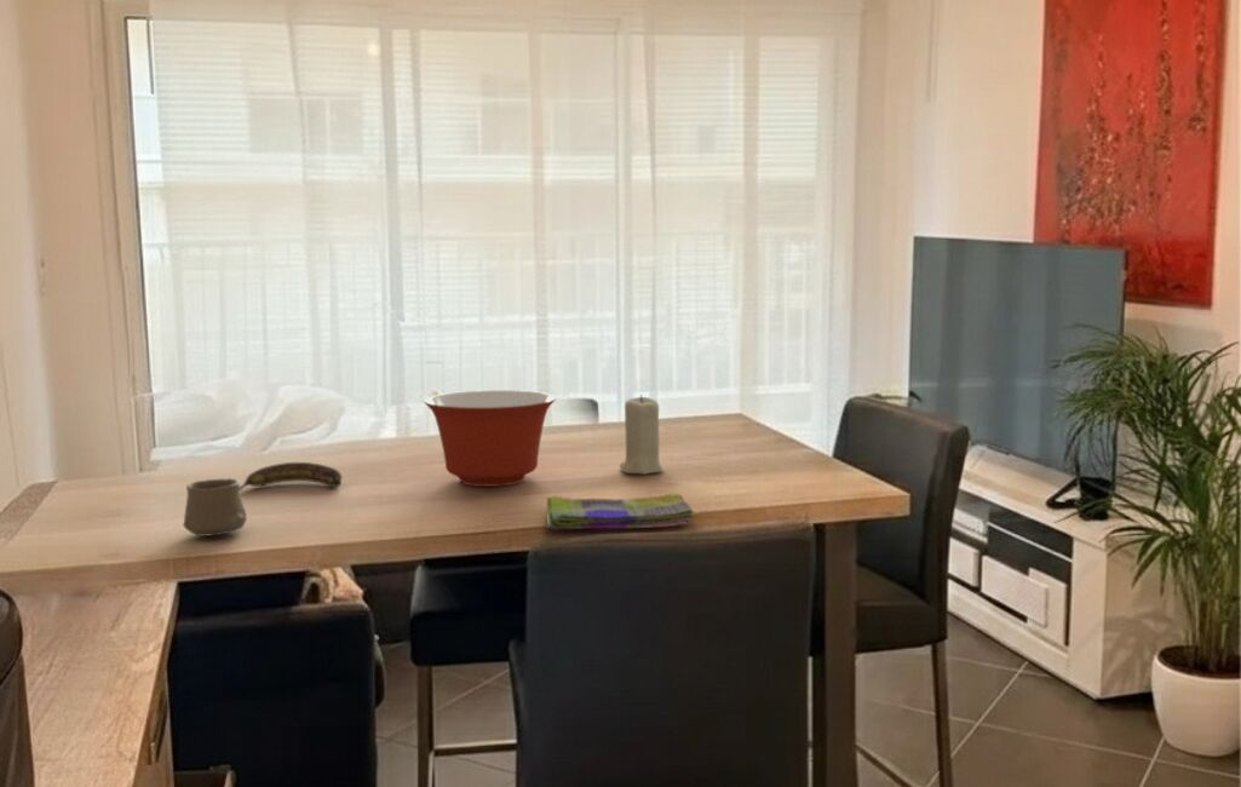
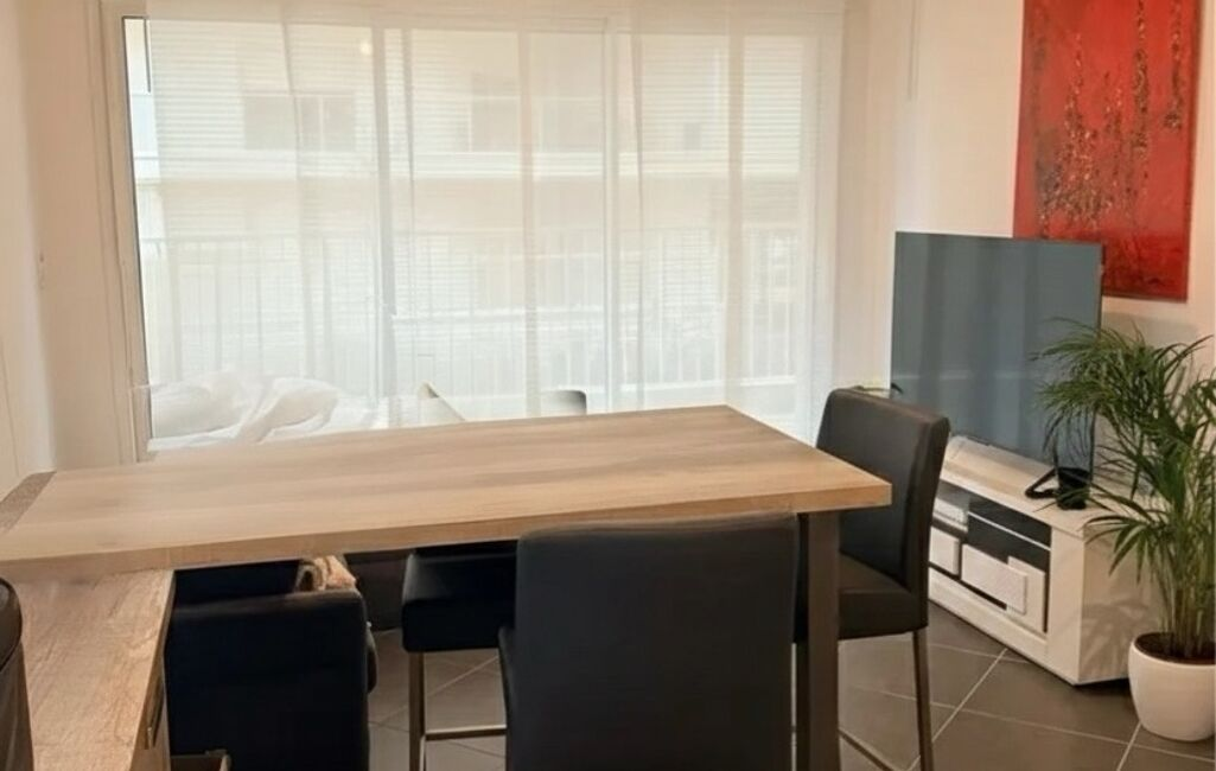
- candle [619,394,663,475]
- dish towel [546,492,697,530]
- mixing bowl [423,389,557,488]
- cup [183,477,248,538]
- banana [239,461,344,492]
